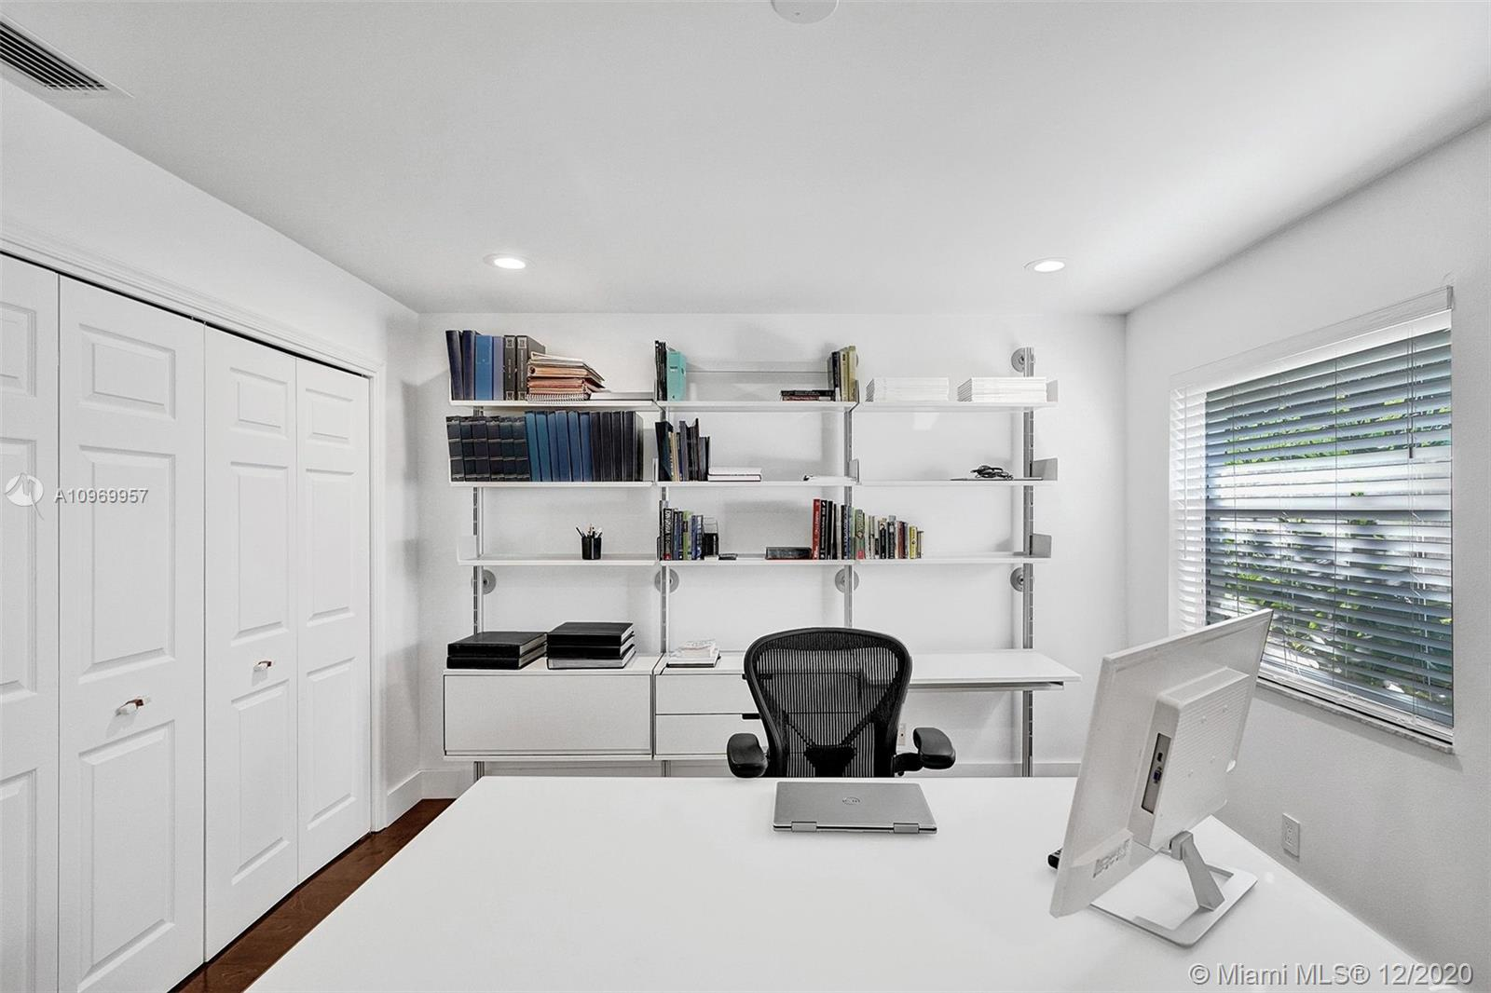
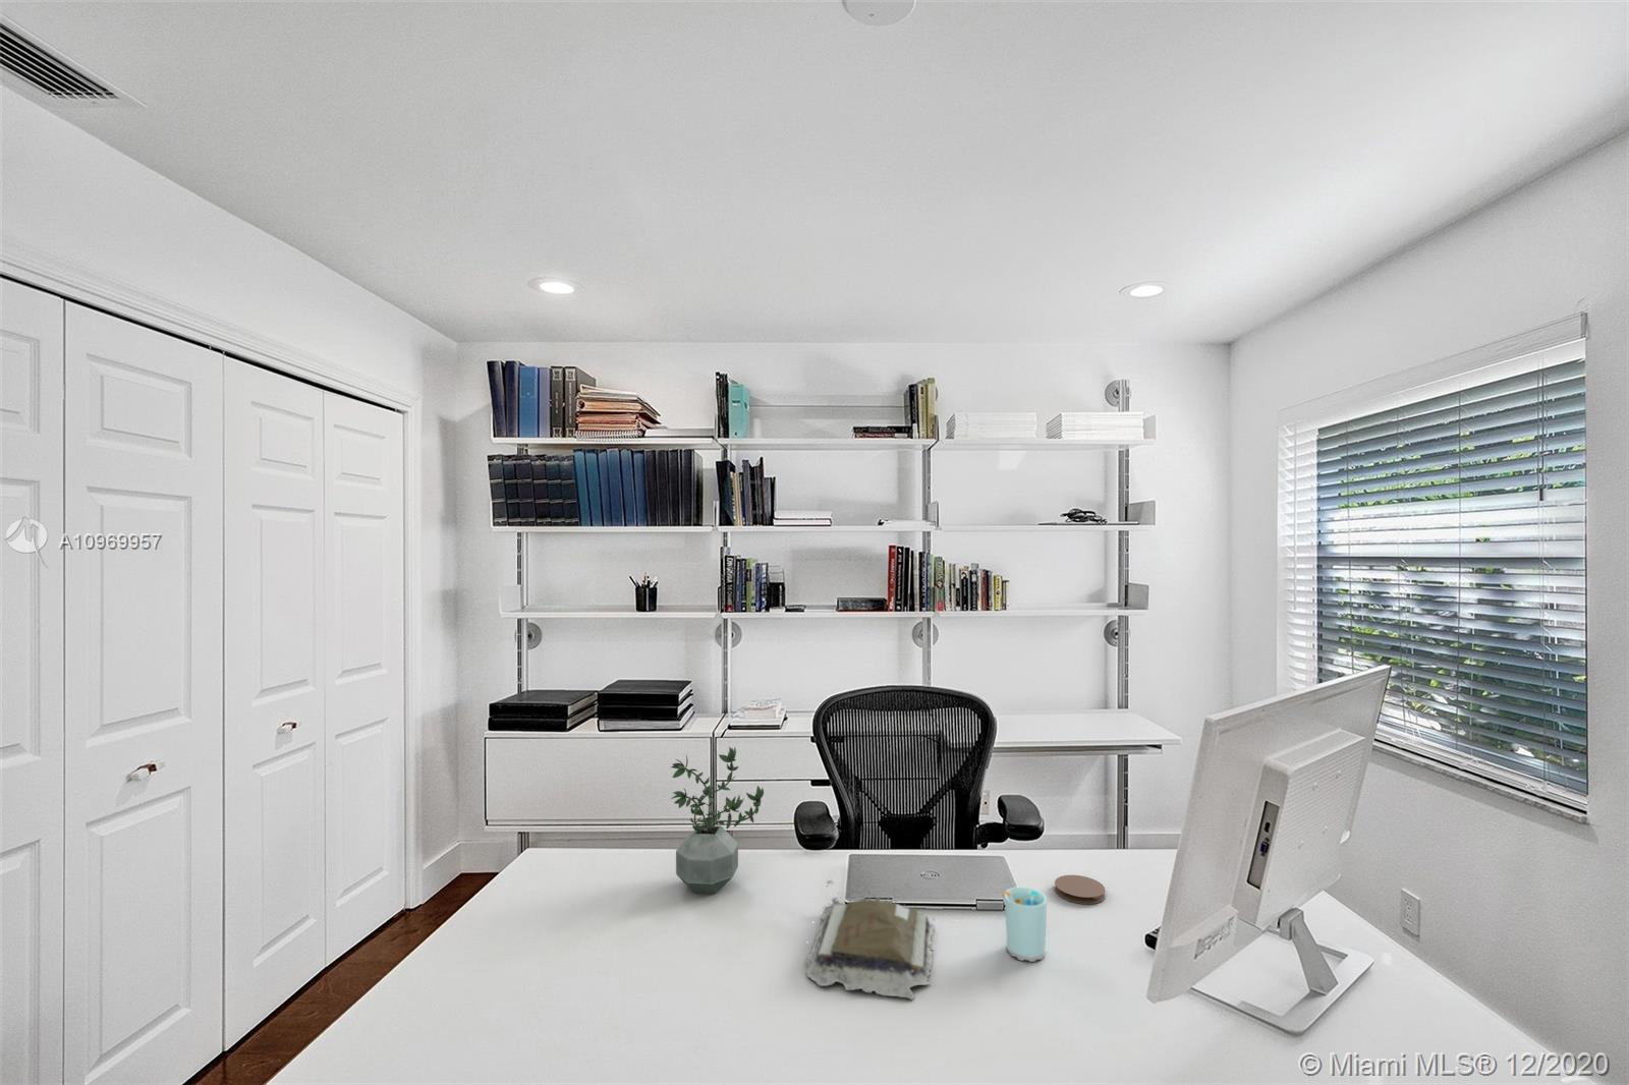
+ cup [1002,885,1048,963]
+ book [797,878,936,1001]
+ coaster [1054,874,1106,905]
+ potted plant [670,746,764,895]
